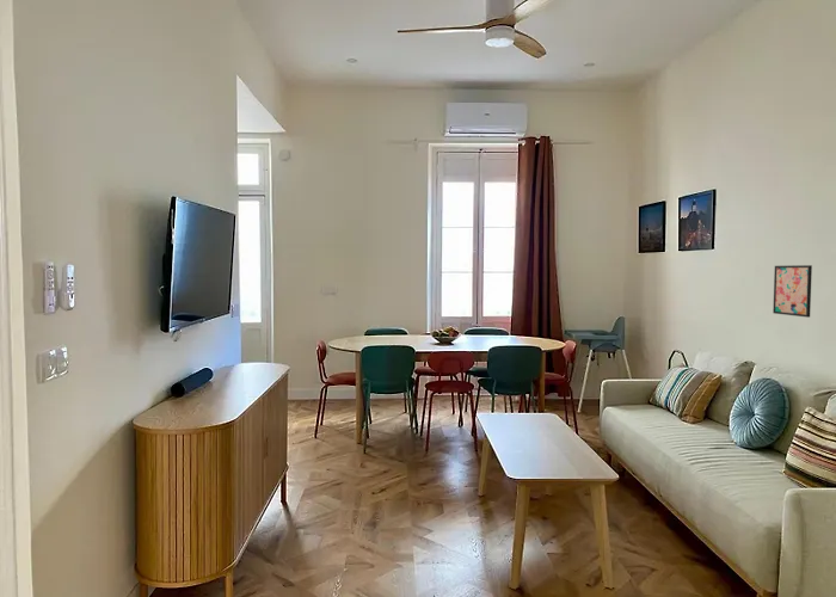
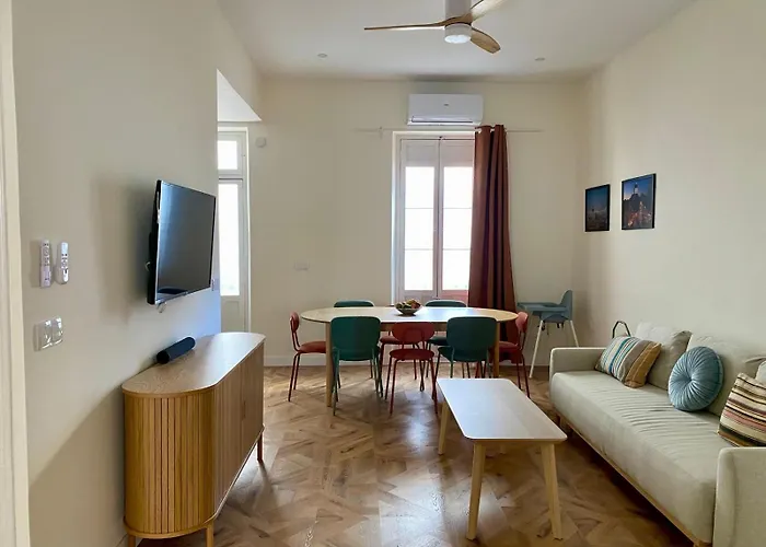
- wall art [772,264,813,319]
